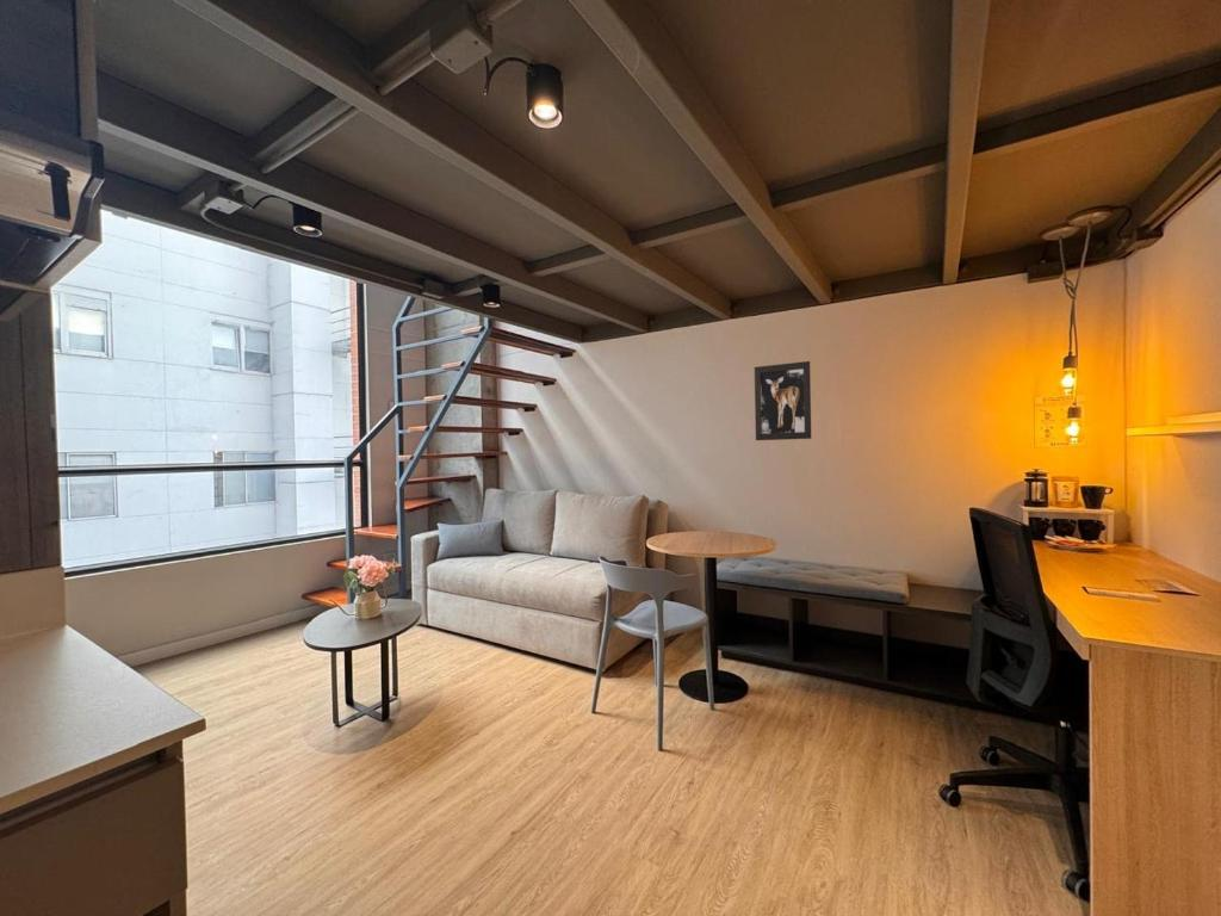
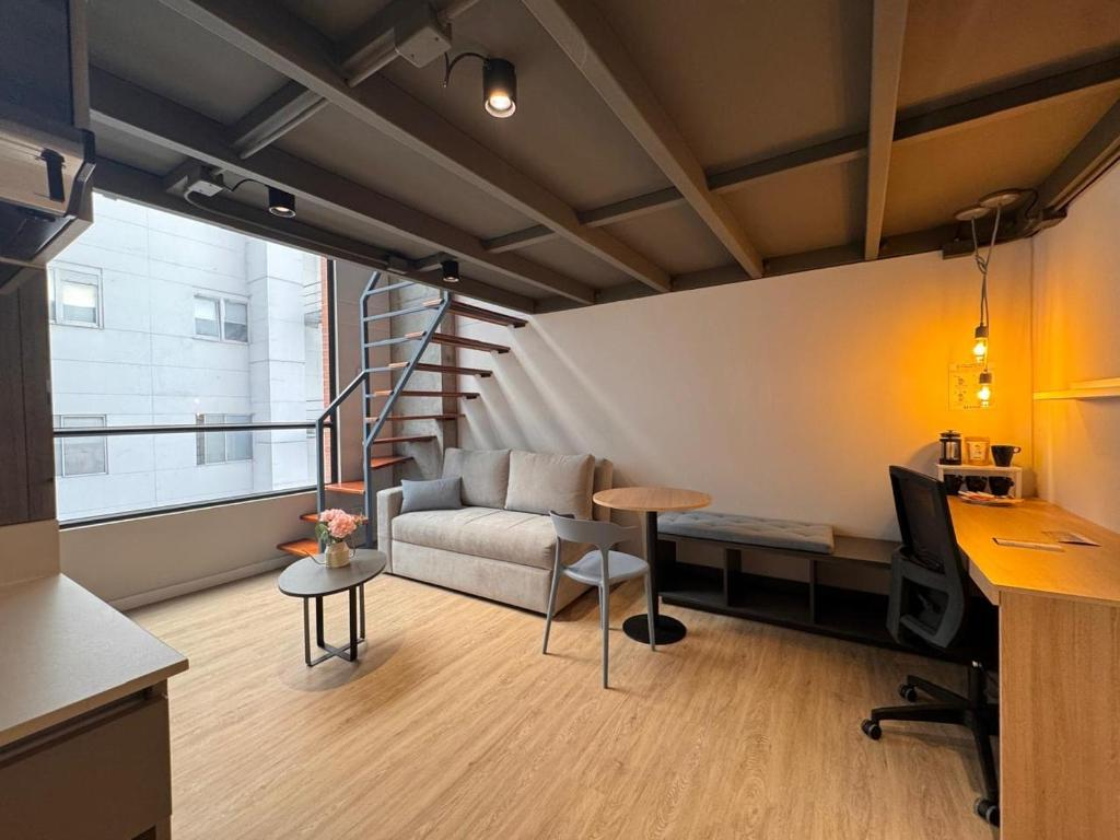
- wall art [754,360,812,441]
